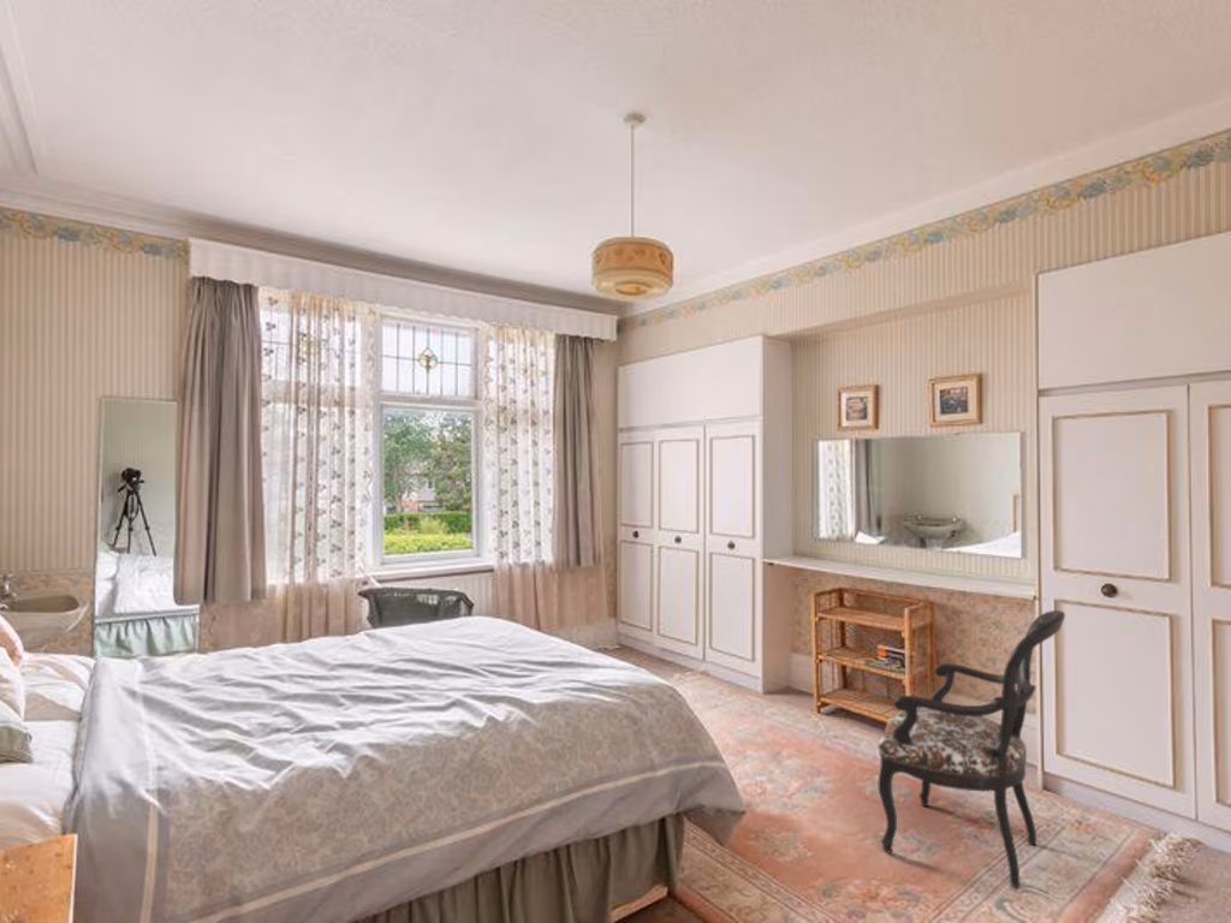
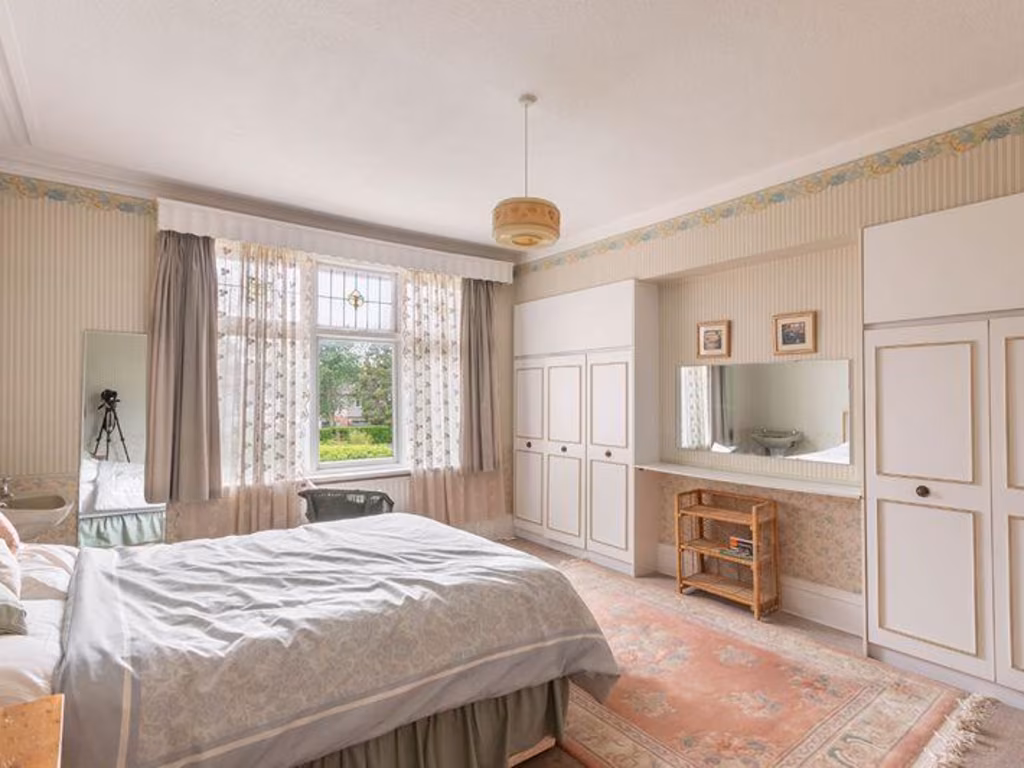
- armchair [878,609,1066,889]
